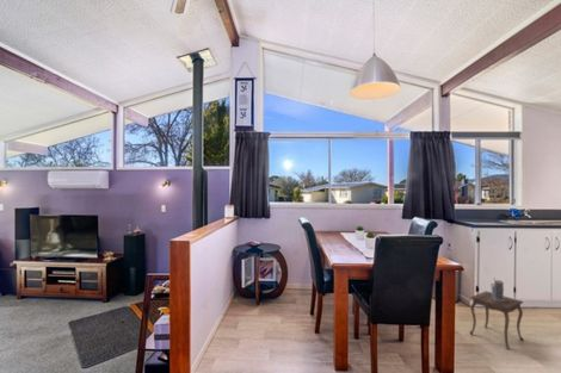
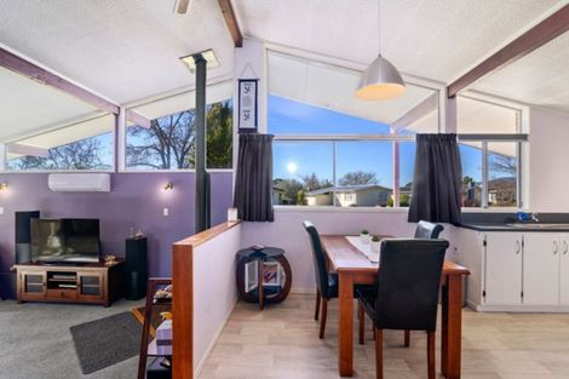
- side table [469,278,524,350]
